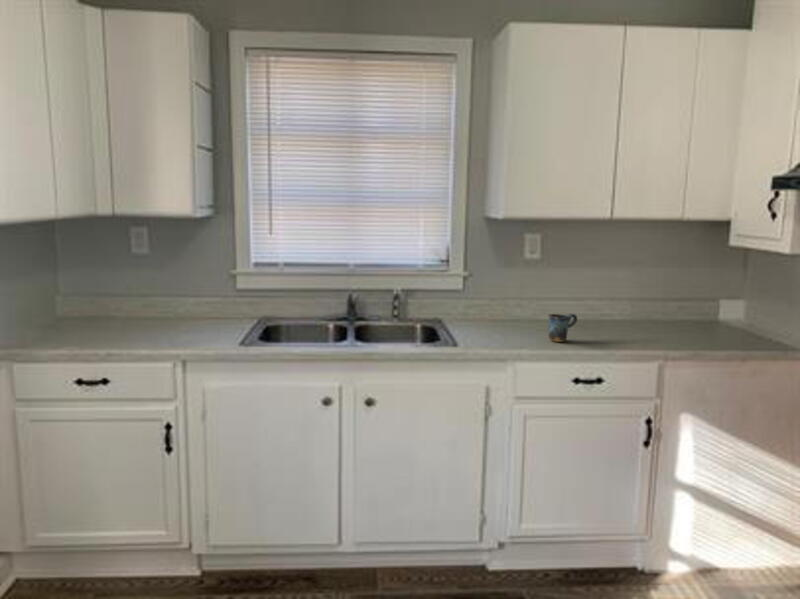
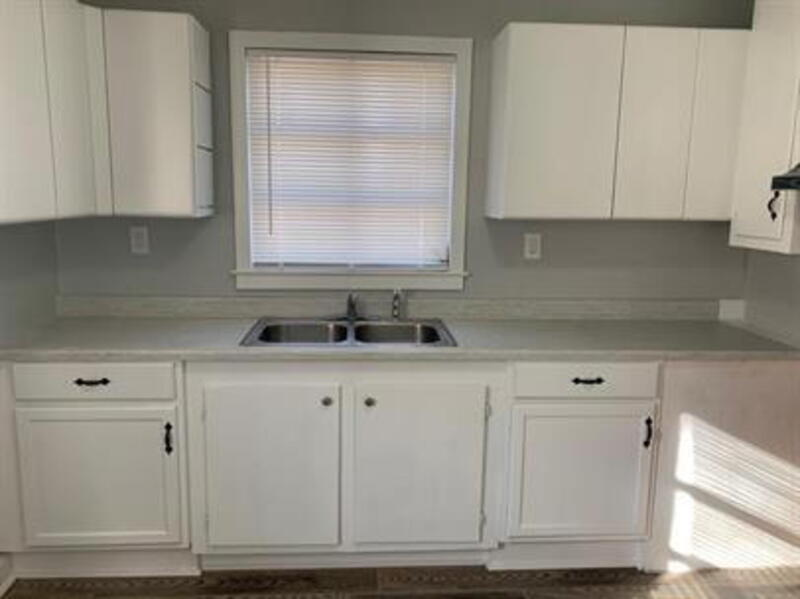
- mug [547,313,578,343]
